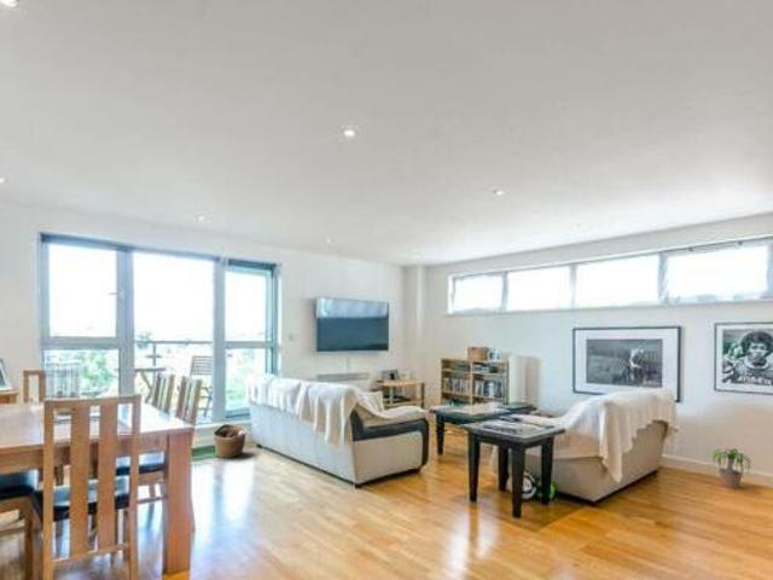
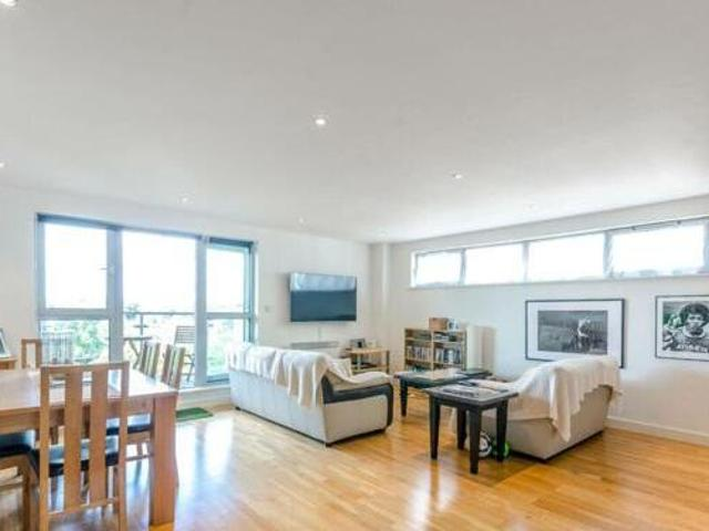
- potted plant [708,447,756,489]
- basket [213,423,248,459]
